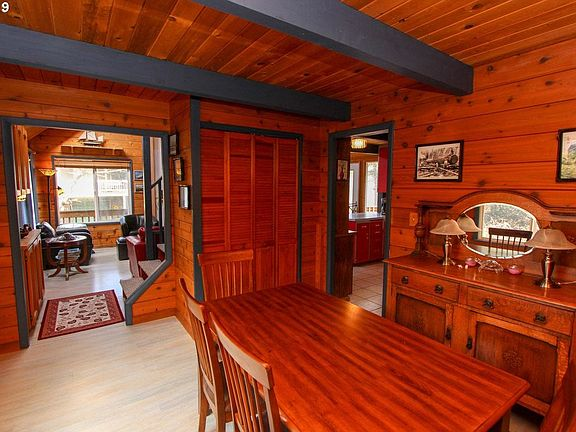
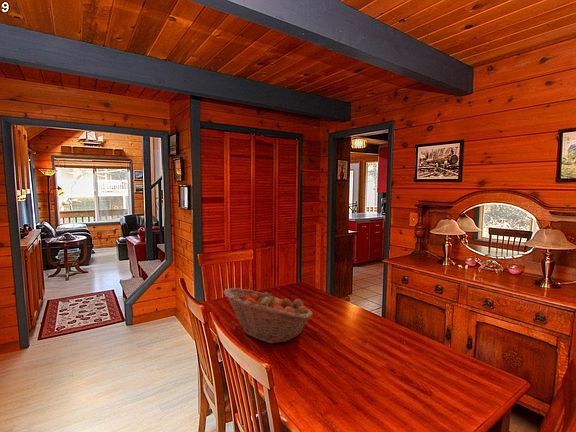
+ fruit basket [223,287,314,345]
